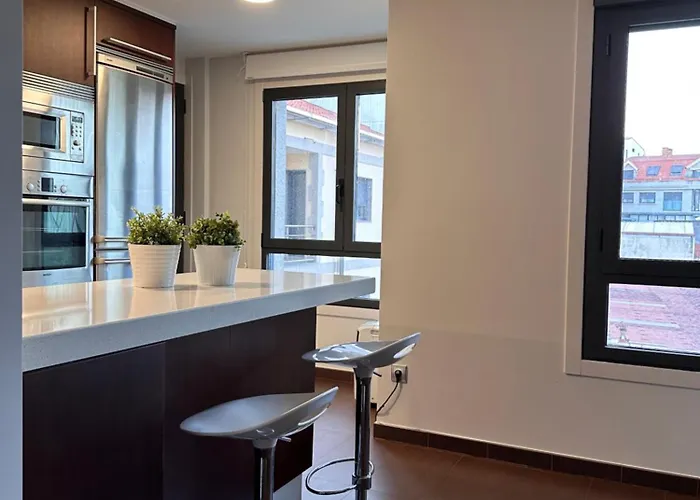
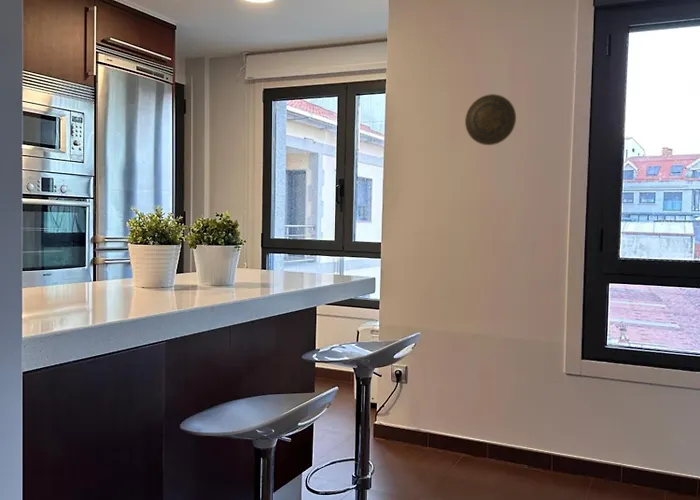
+ decorative plate [464,93,517,146]
